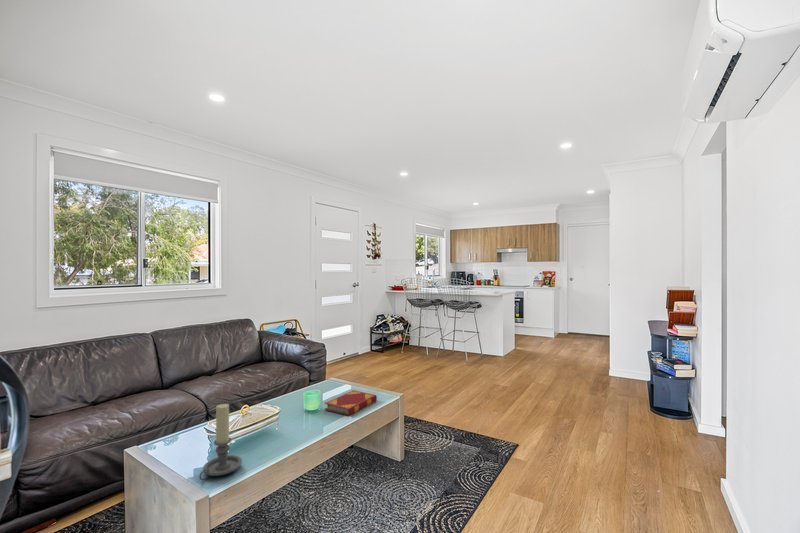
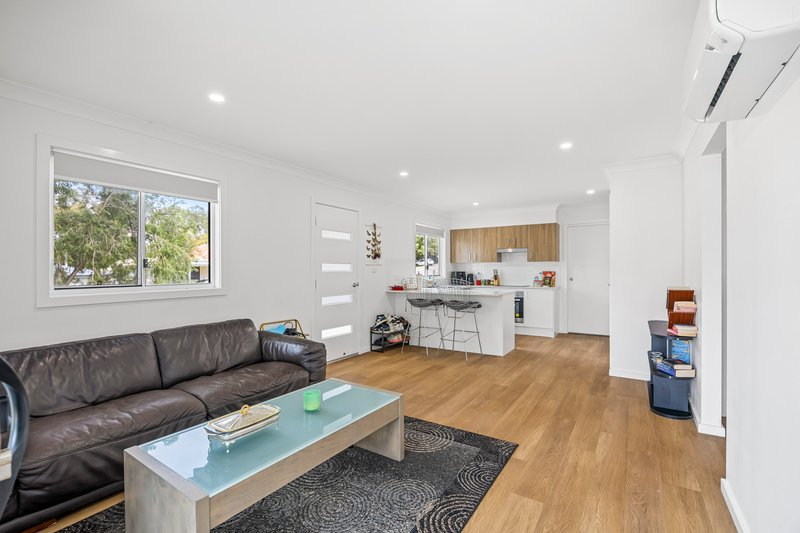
- hardback book [324,389,378,417]
- candle holder [198,403,243,481]
